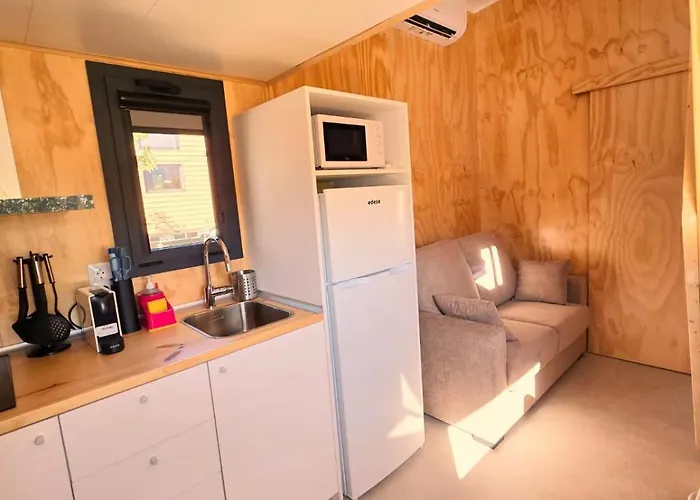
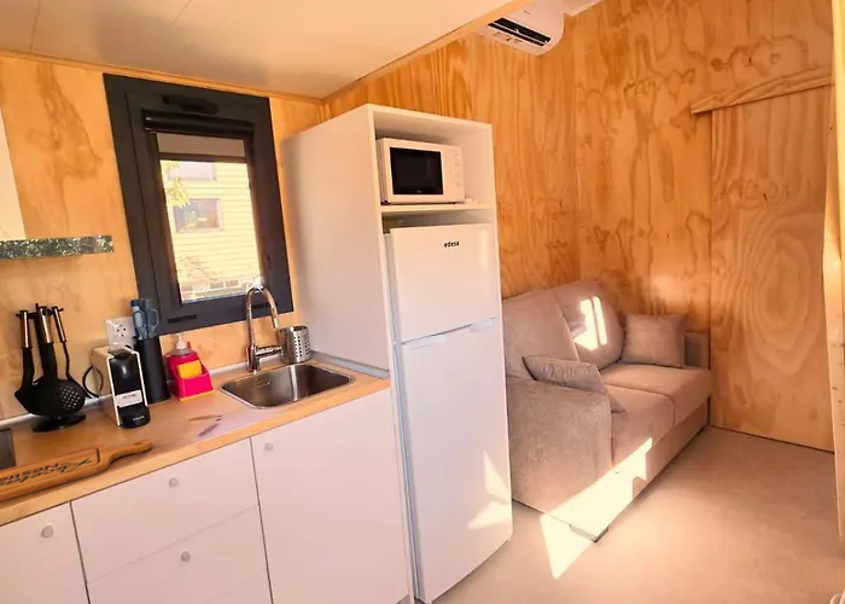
+ cutting board [0,439,153,503]
